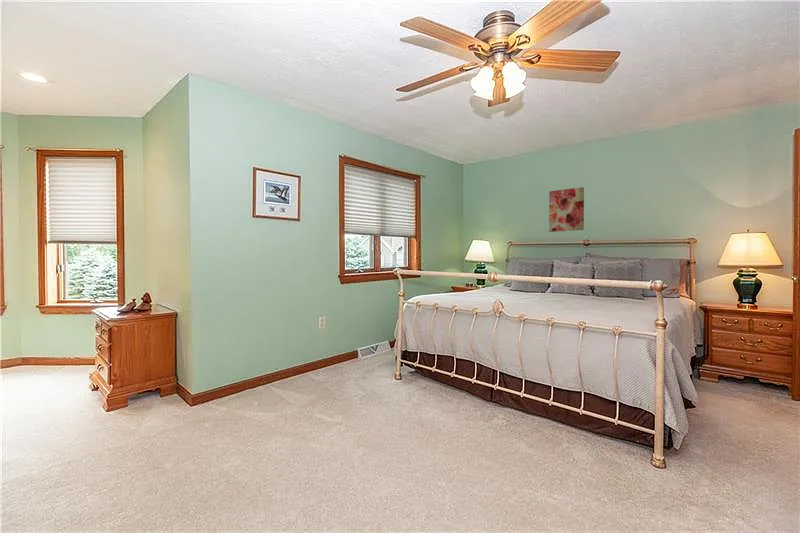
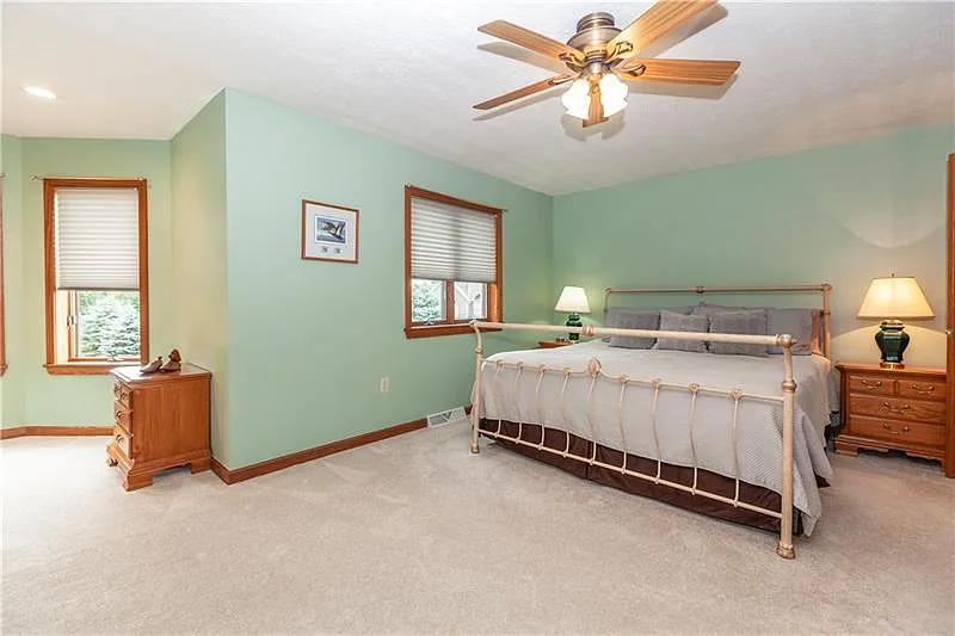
- wall art [548,186,585,233]
